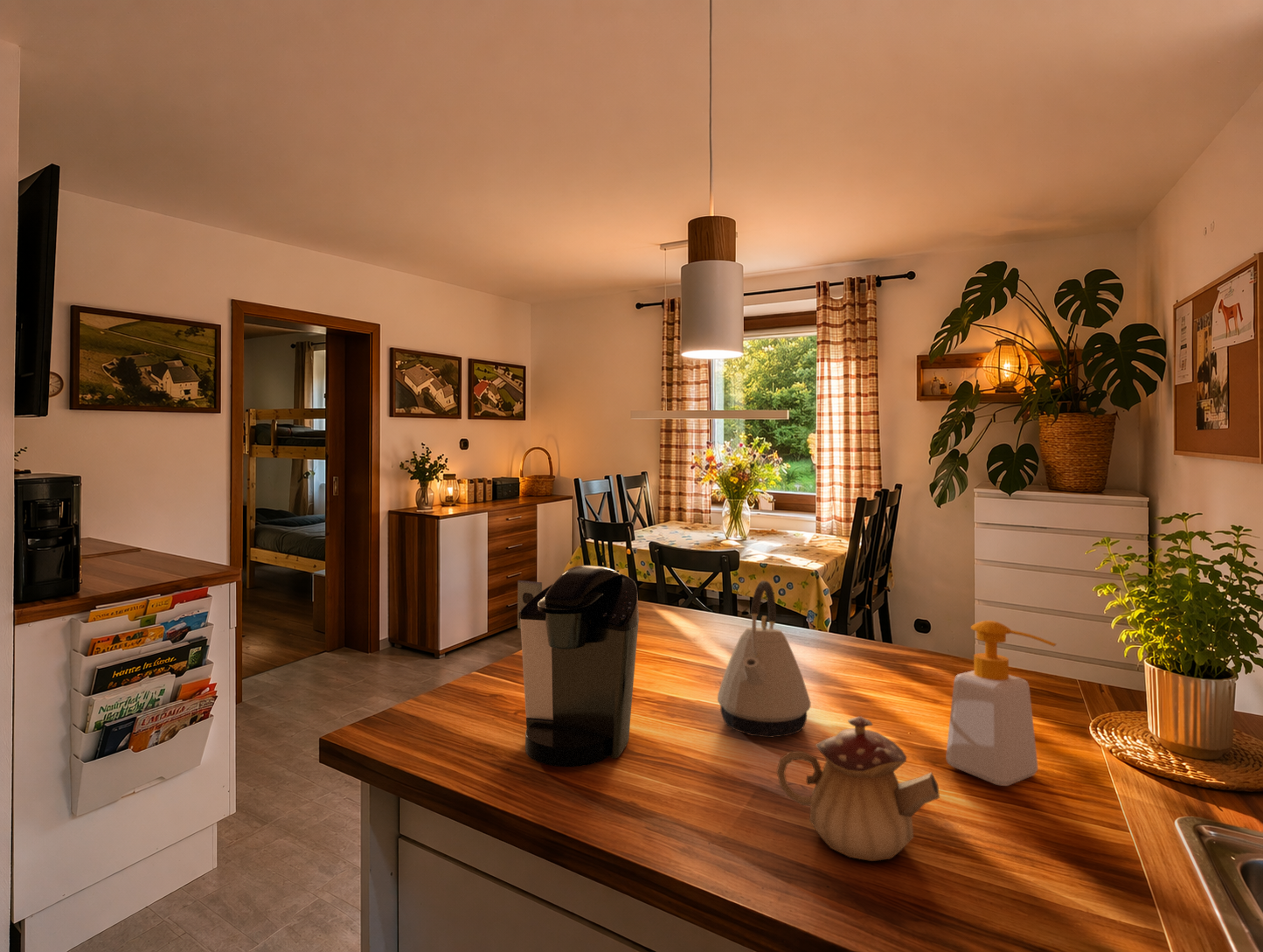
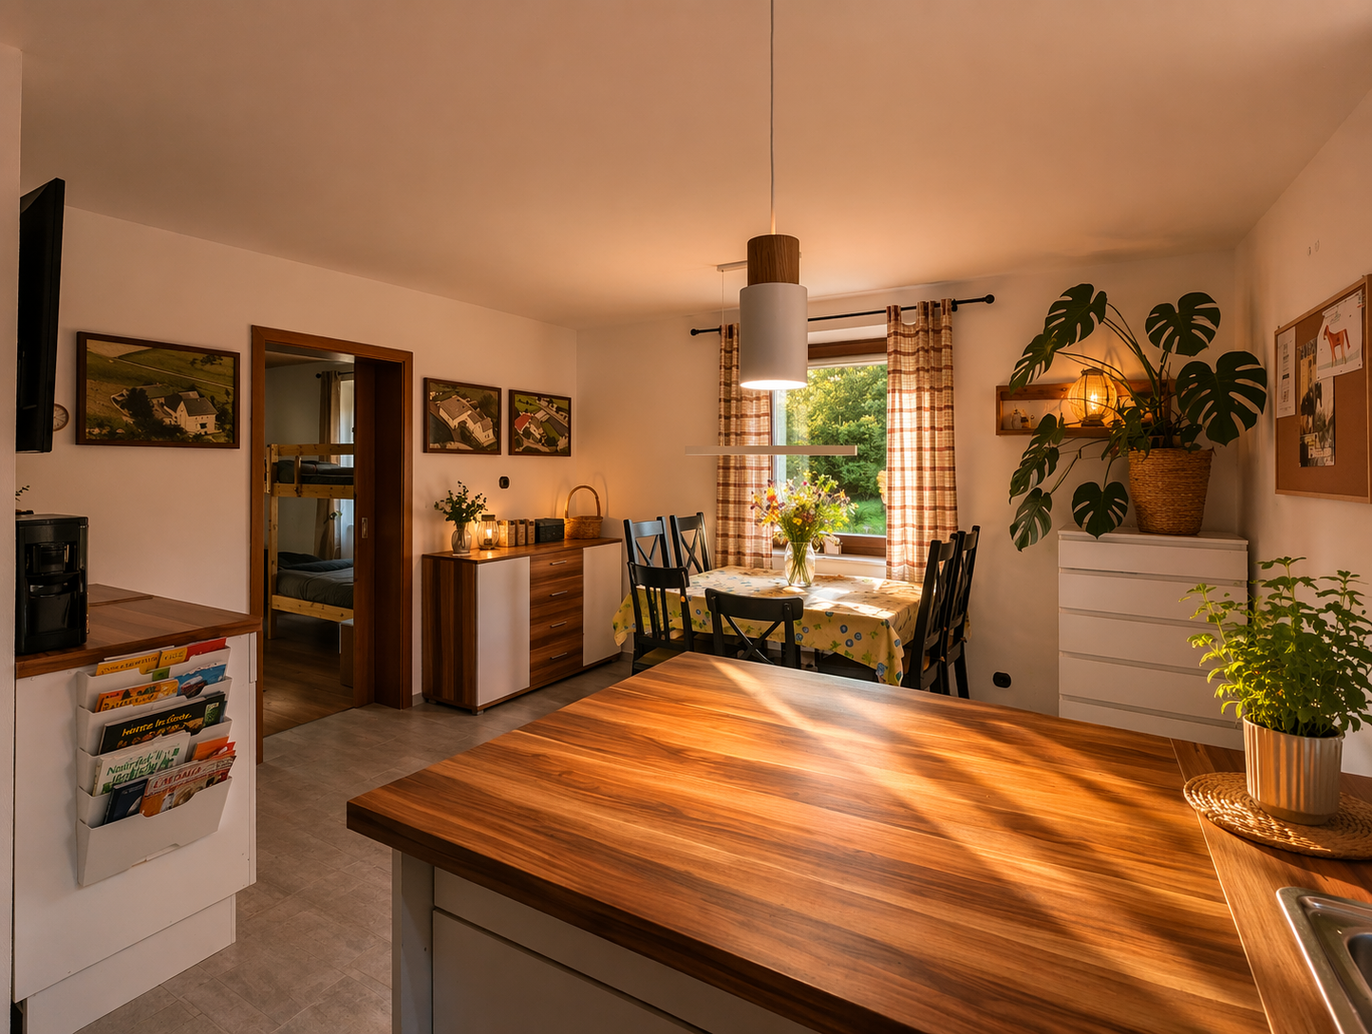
- coffee maker [517,565,640,768]
- soap bottle [945,620,1057,787]
- teapot [775,715,940,862]
- kettle [717,580,811,739]
